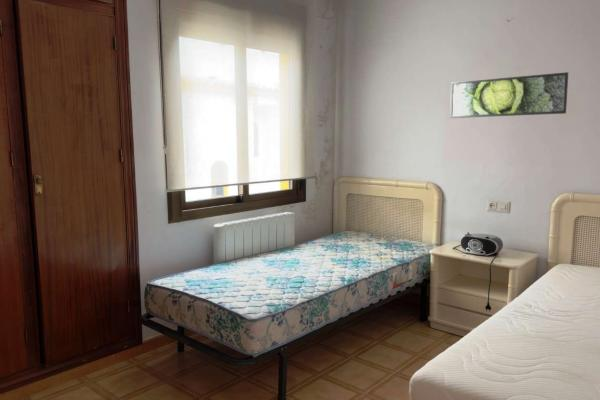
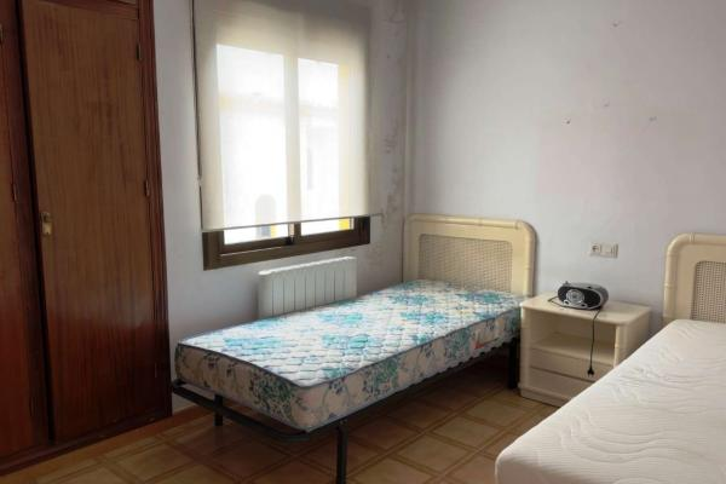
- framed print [449,71,569,119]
